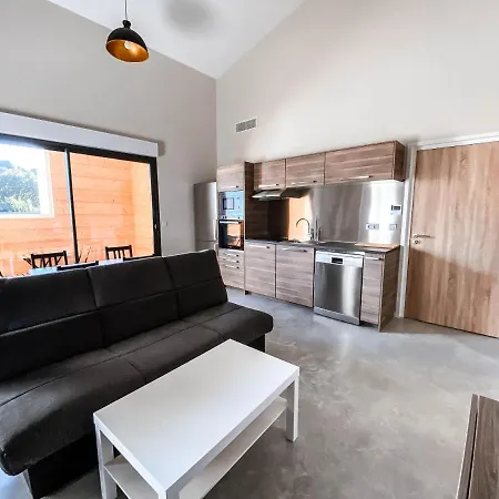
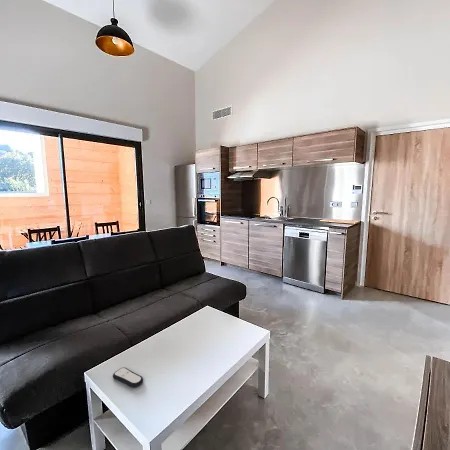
+ remote control [112,367,144,388]
